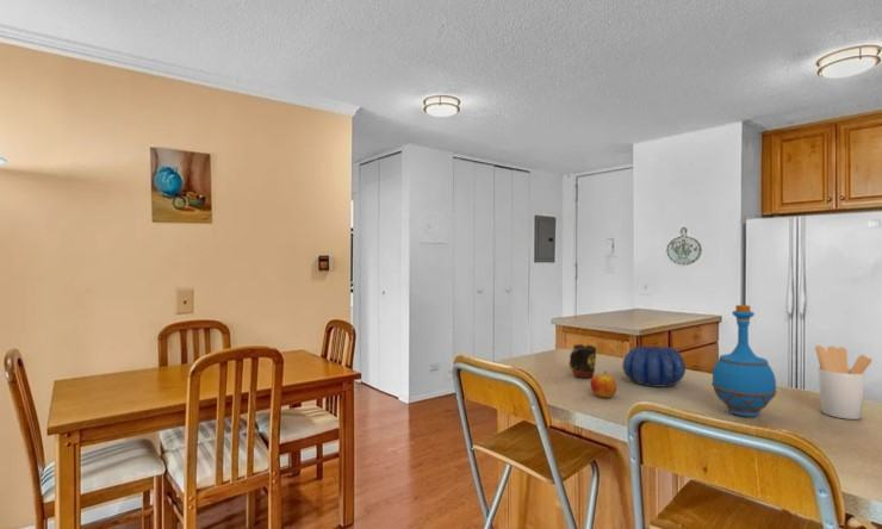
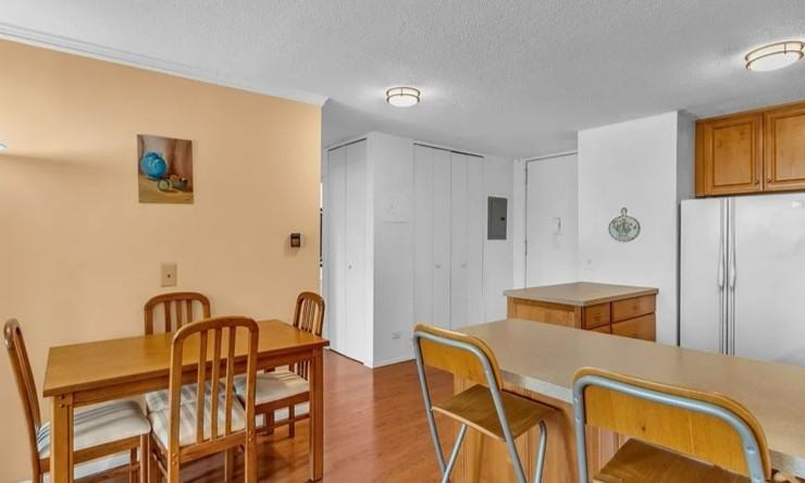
- apple [590,371,617,399]
- bottle [710,304,778,418]
- decorative bowl [621,346,687,388]
- mug [567,343,597,379]
- utensil holder [813,344,874,421]
